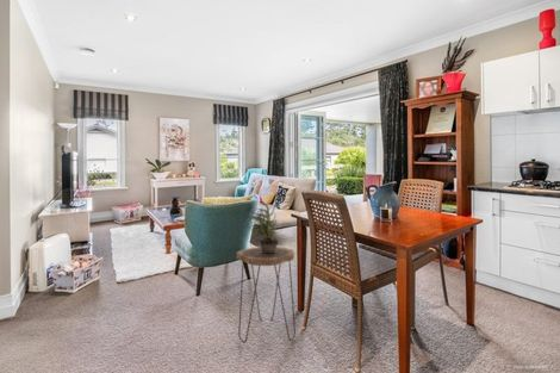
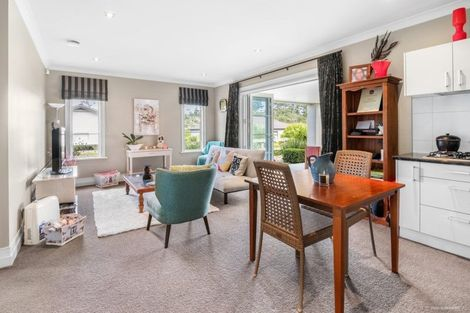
- potted plant [245,200,284,253]
- side table [236,245,297,344]
